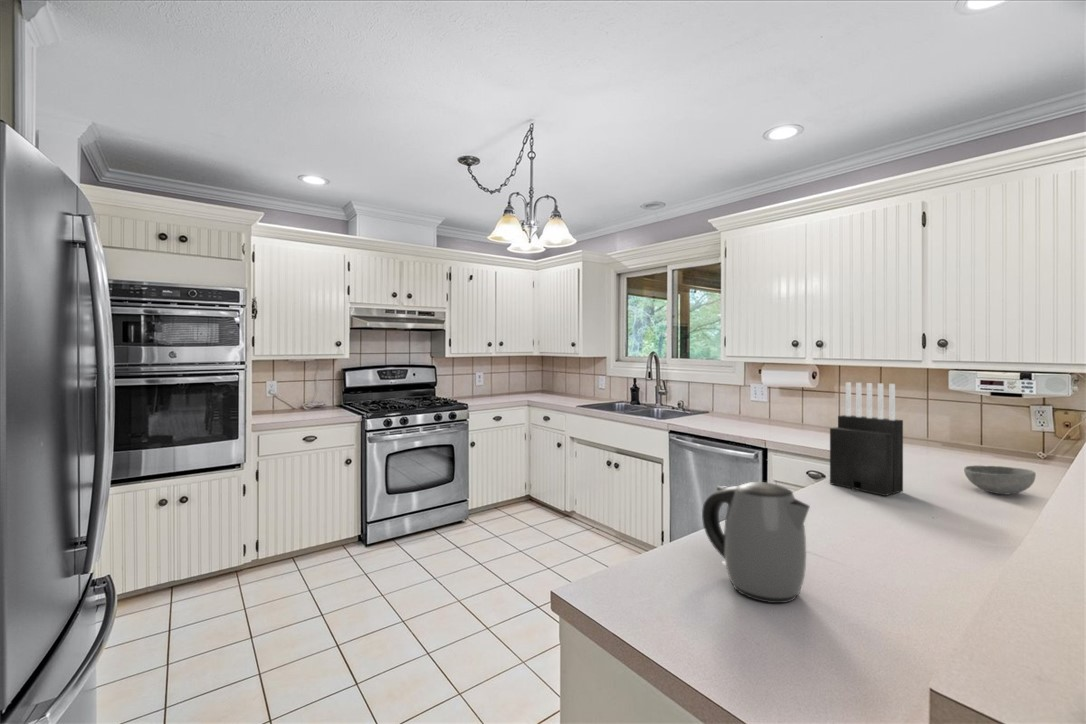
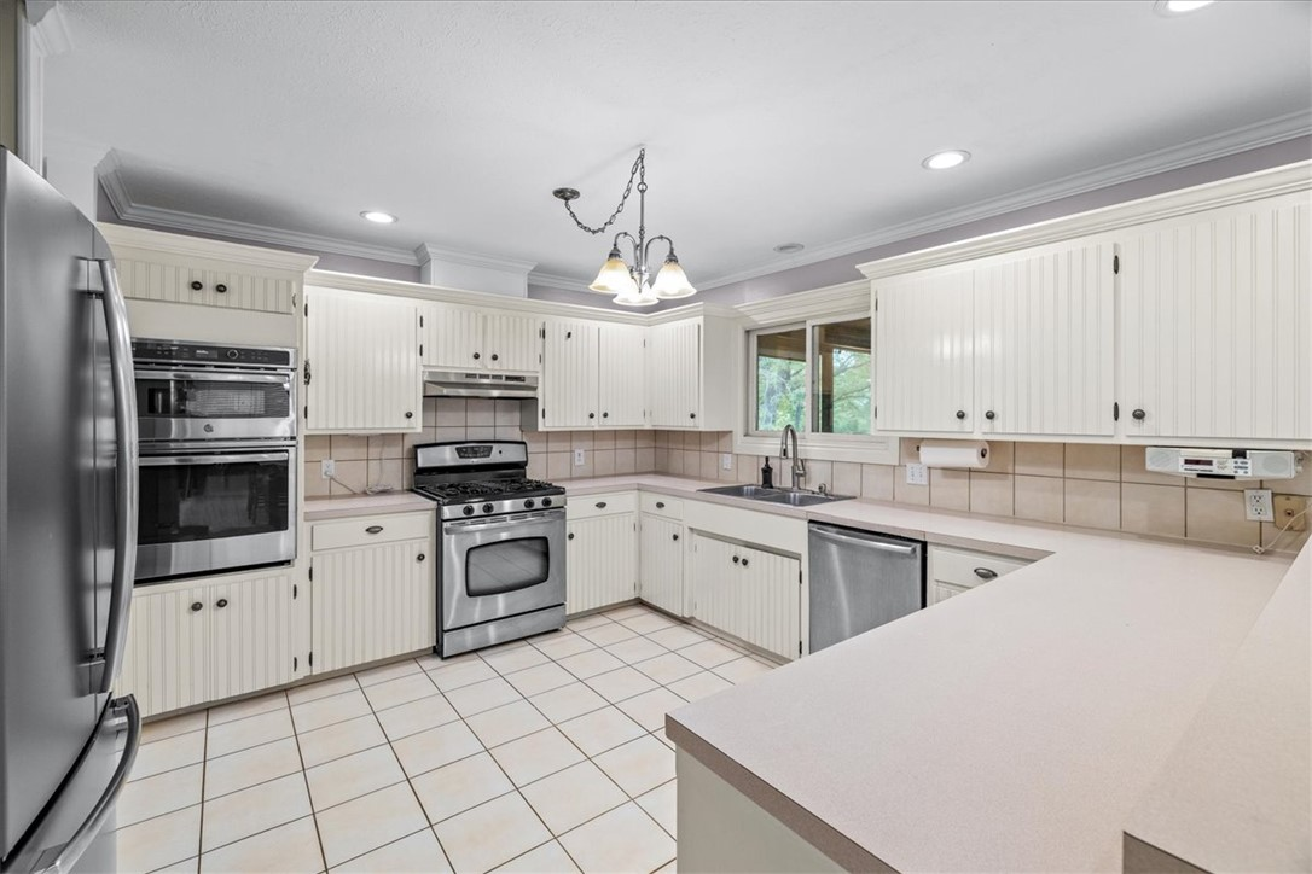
- knife block [829,381,904,497]
- bowl [963,465,1037,495]
- kettle [701,481,811,604]
